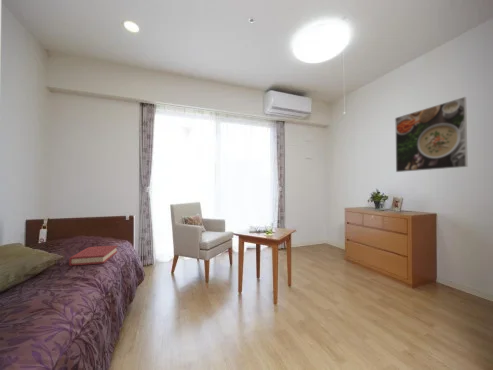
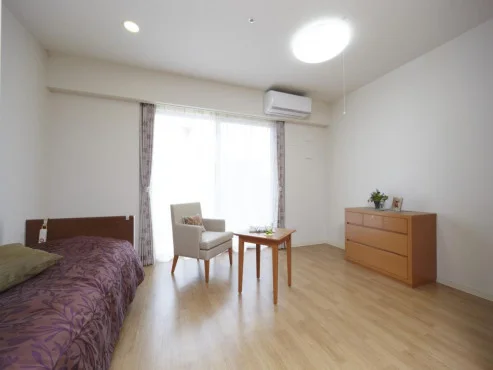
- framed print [394,96,469,173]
- hardback book [68,244,118,267]
